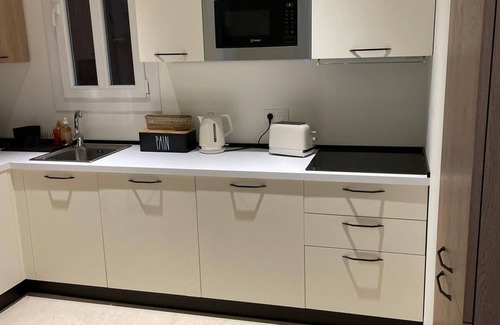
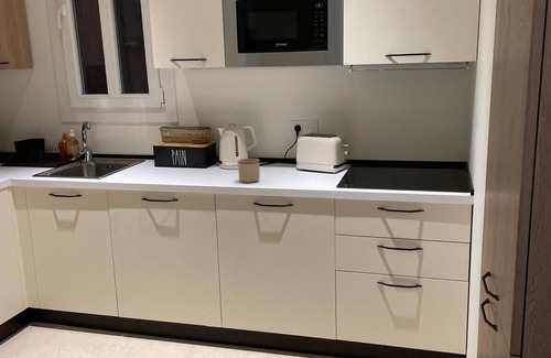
+ mug [237,158,261,184]
